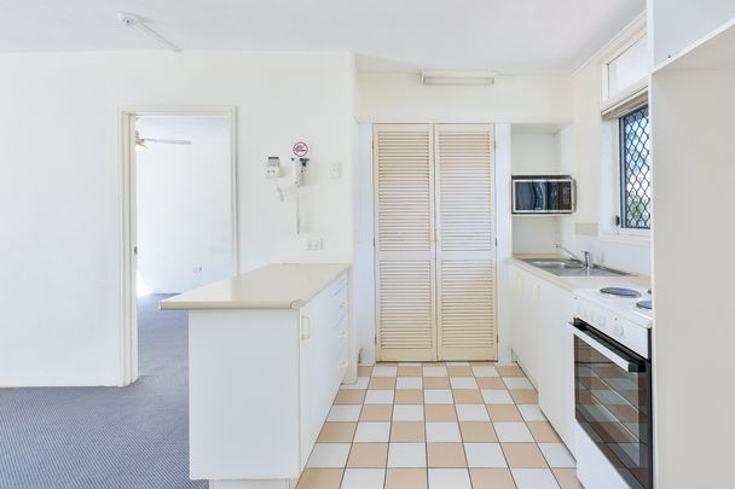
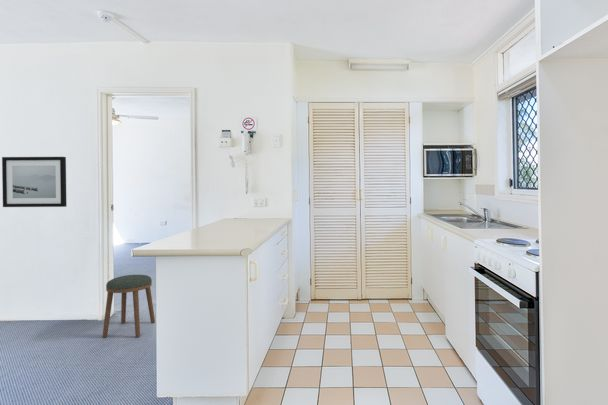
+ stool [102,274,156,338]
+ wall art [1,156,68,208]
